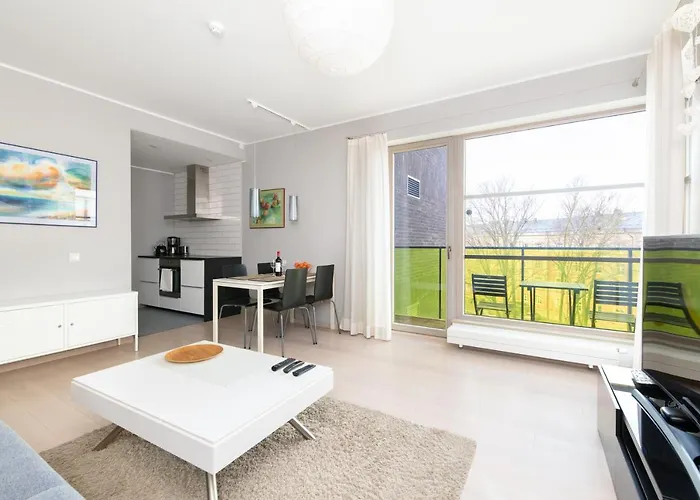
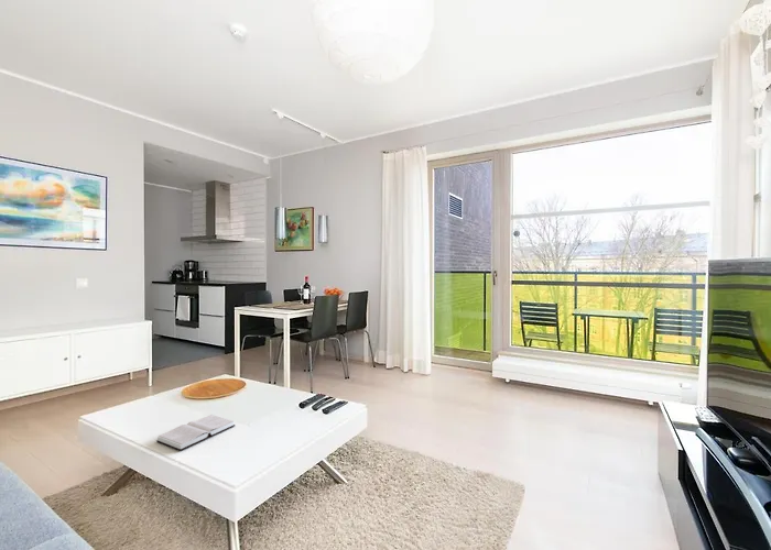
+ hardback book [155,414,236,452]
